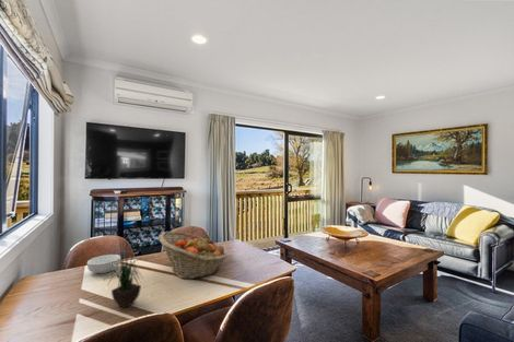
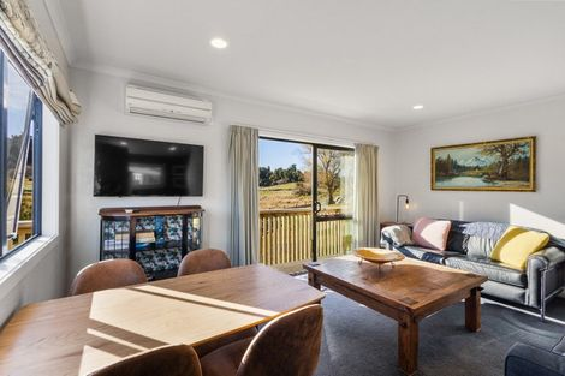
- cereal bowl [86,253,121,274]
- fruit basket [157,231,229,280]
- potted plant [104,236,149,309]
